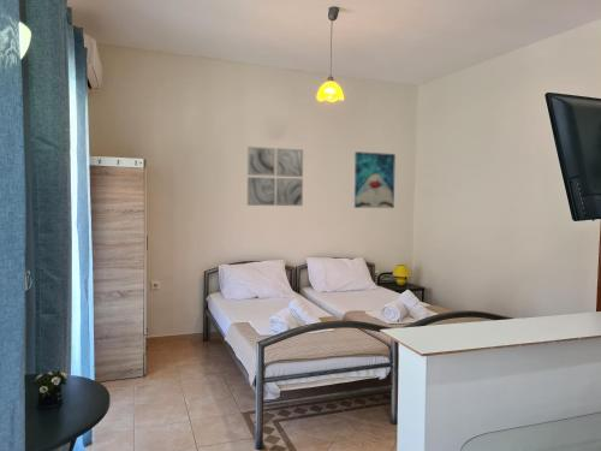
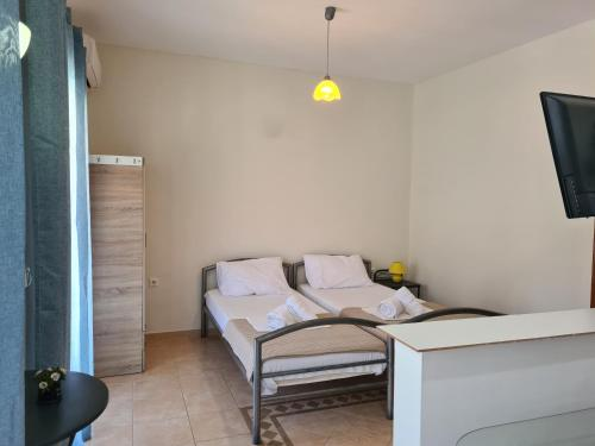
- wall art [353,150,397,209]
- wall art [246,146,304,207]
